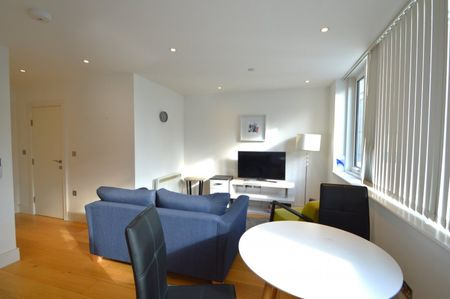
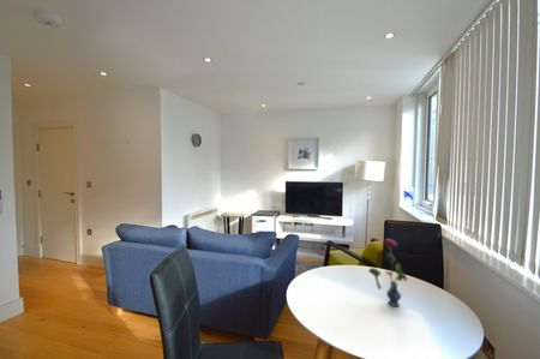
+ vase [367,238,408,307]
